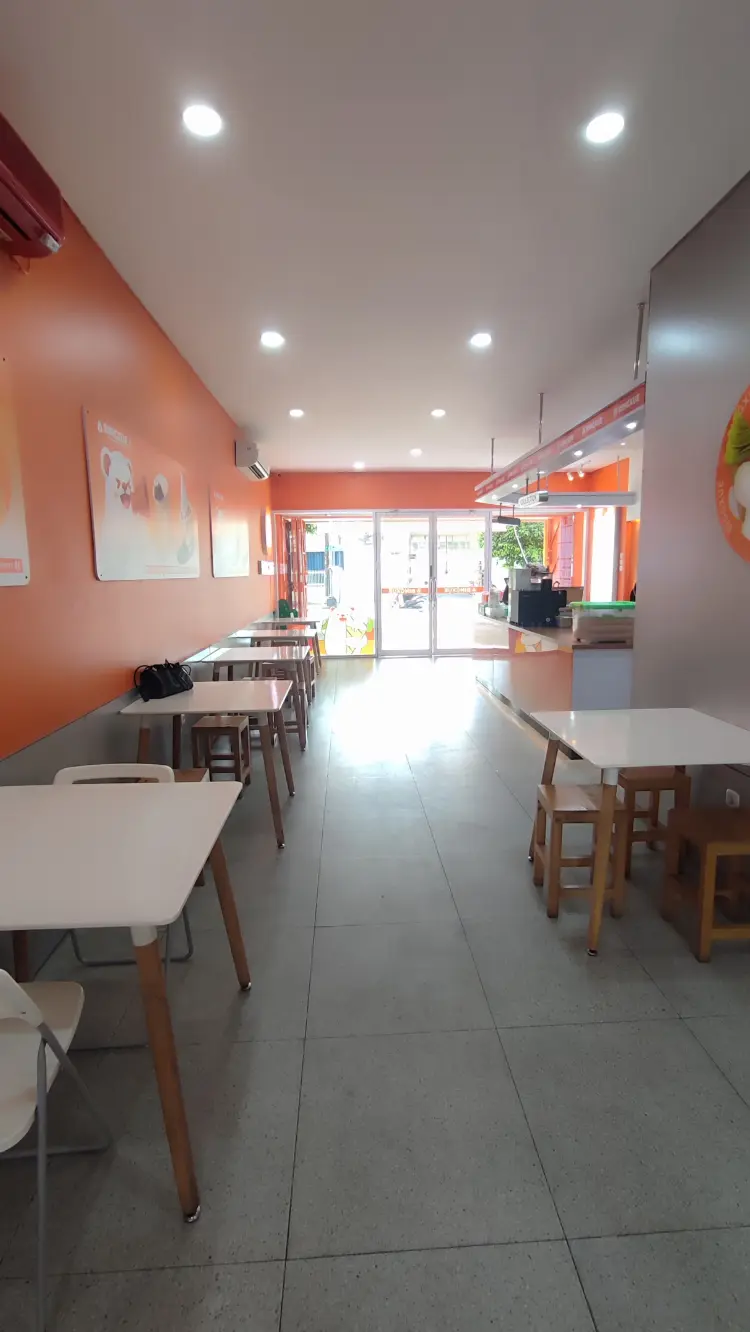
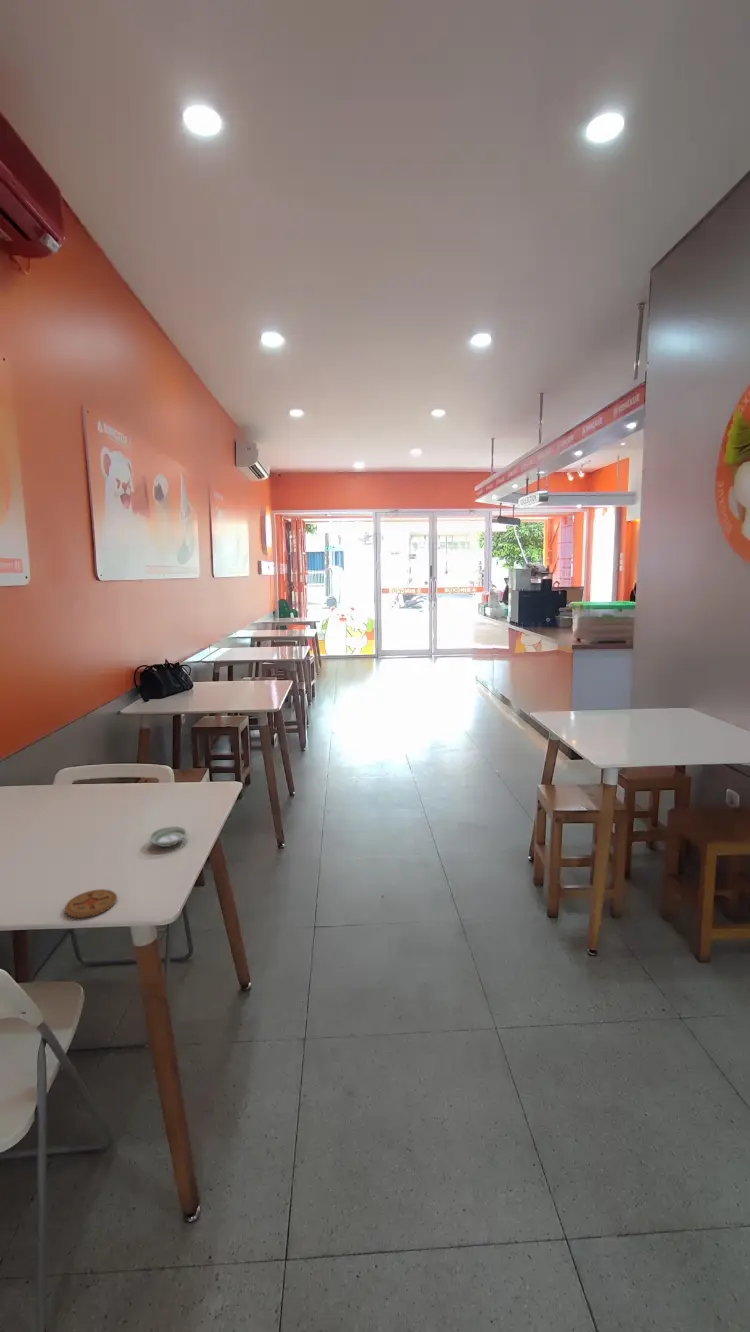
+ coaster [64,888,118,919]
+ saucer [147,825,189,848]
